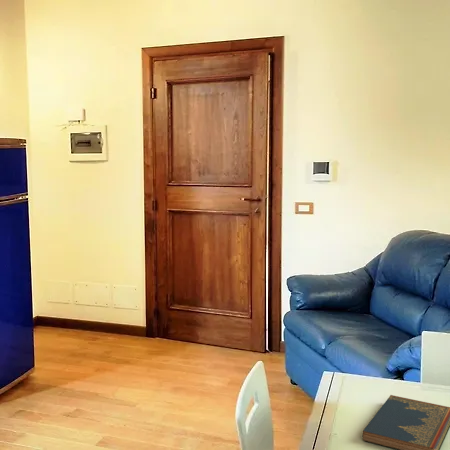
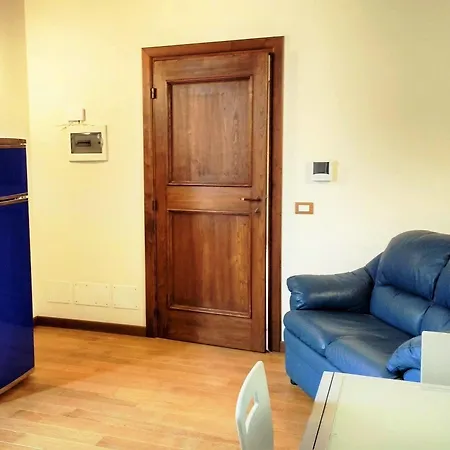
- hardcover book [362,394,450,450]
